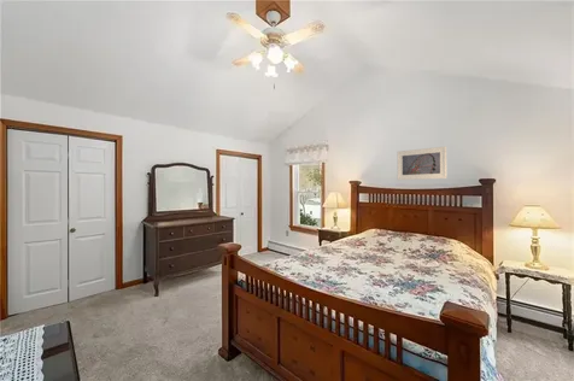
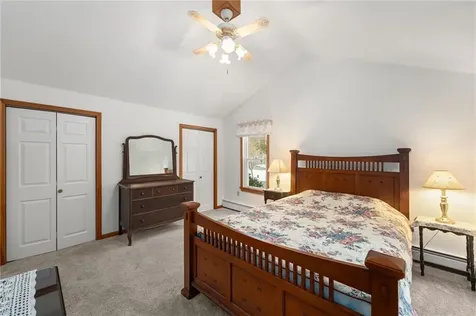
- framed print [397,145,447,181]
